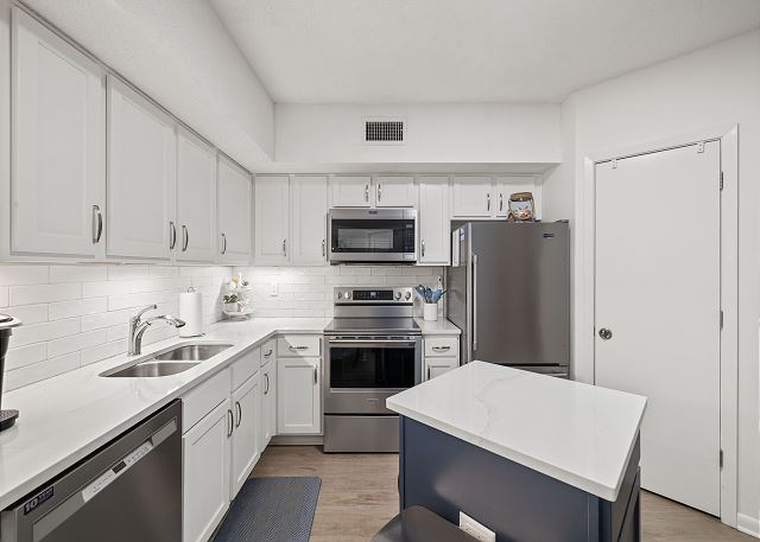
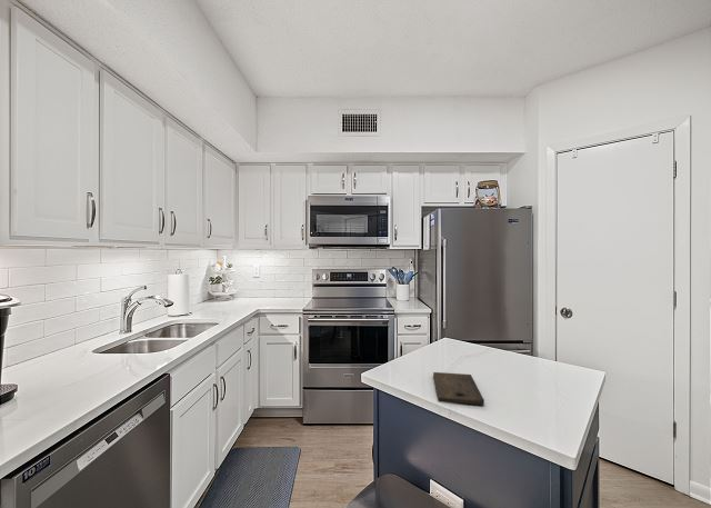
+ cutting board [432,371,485,406]
